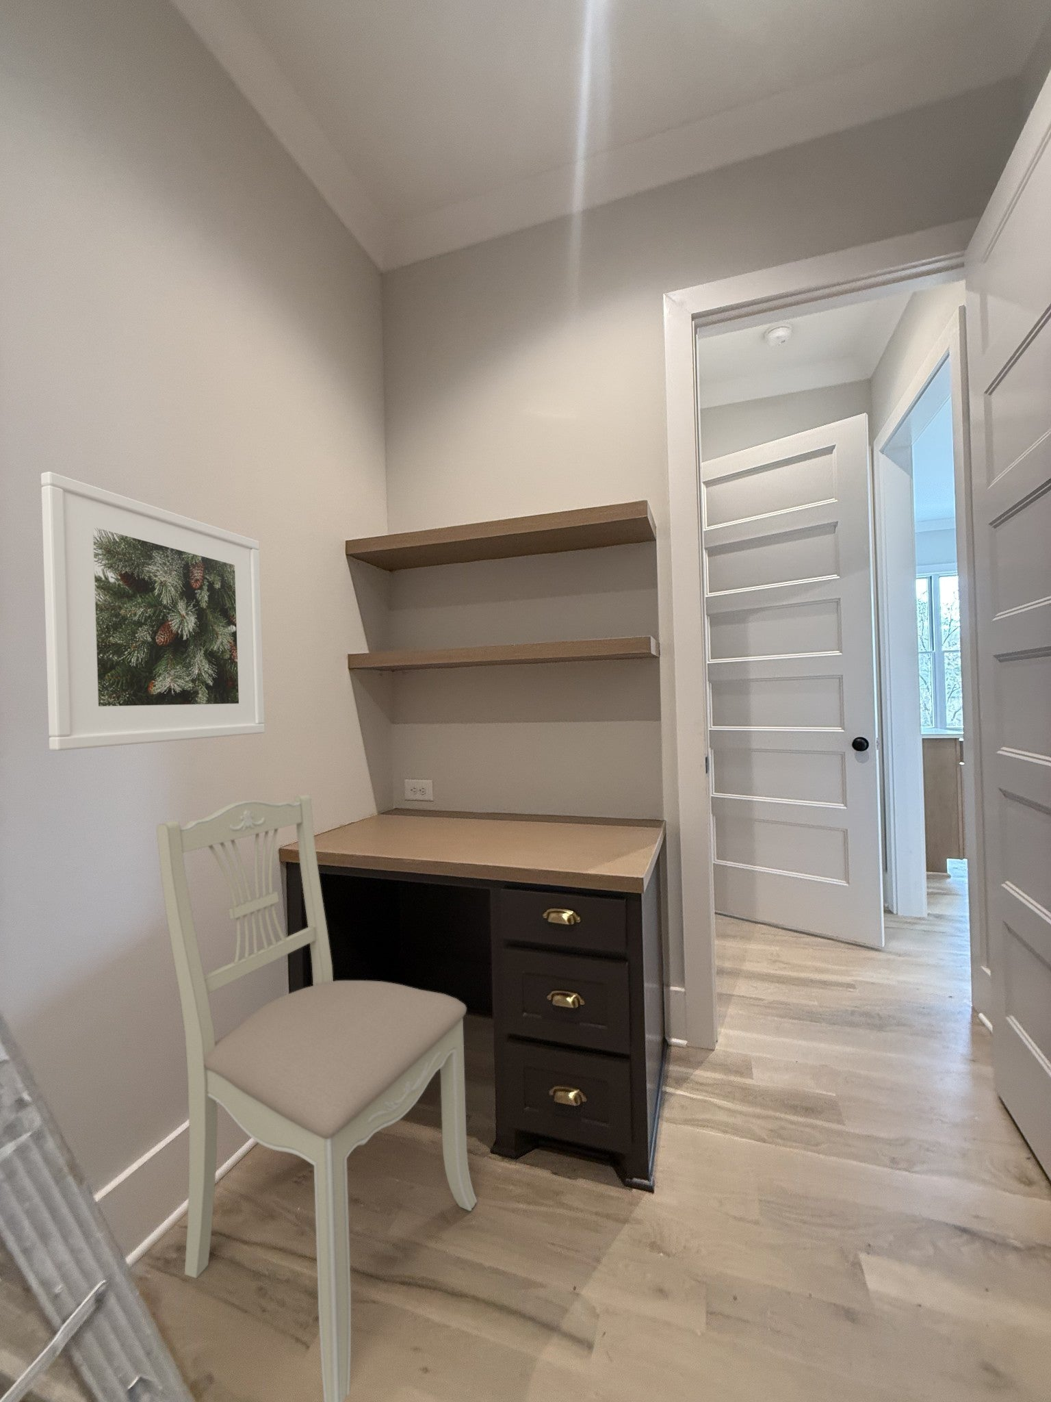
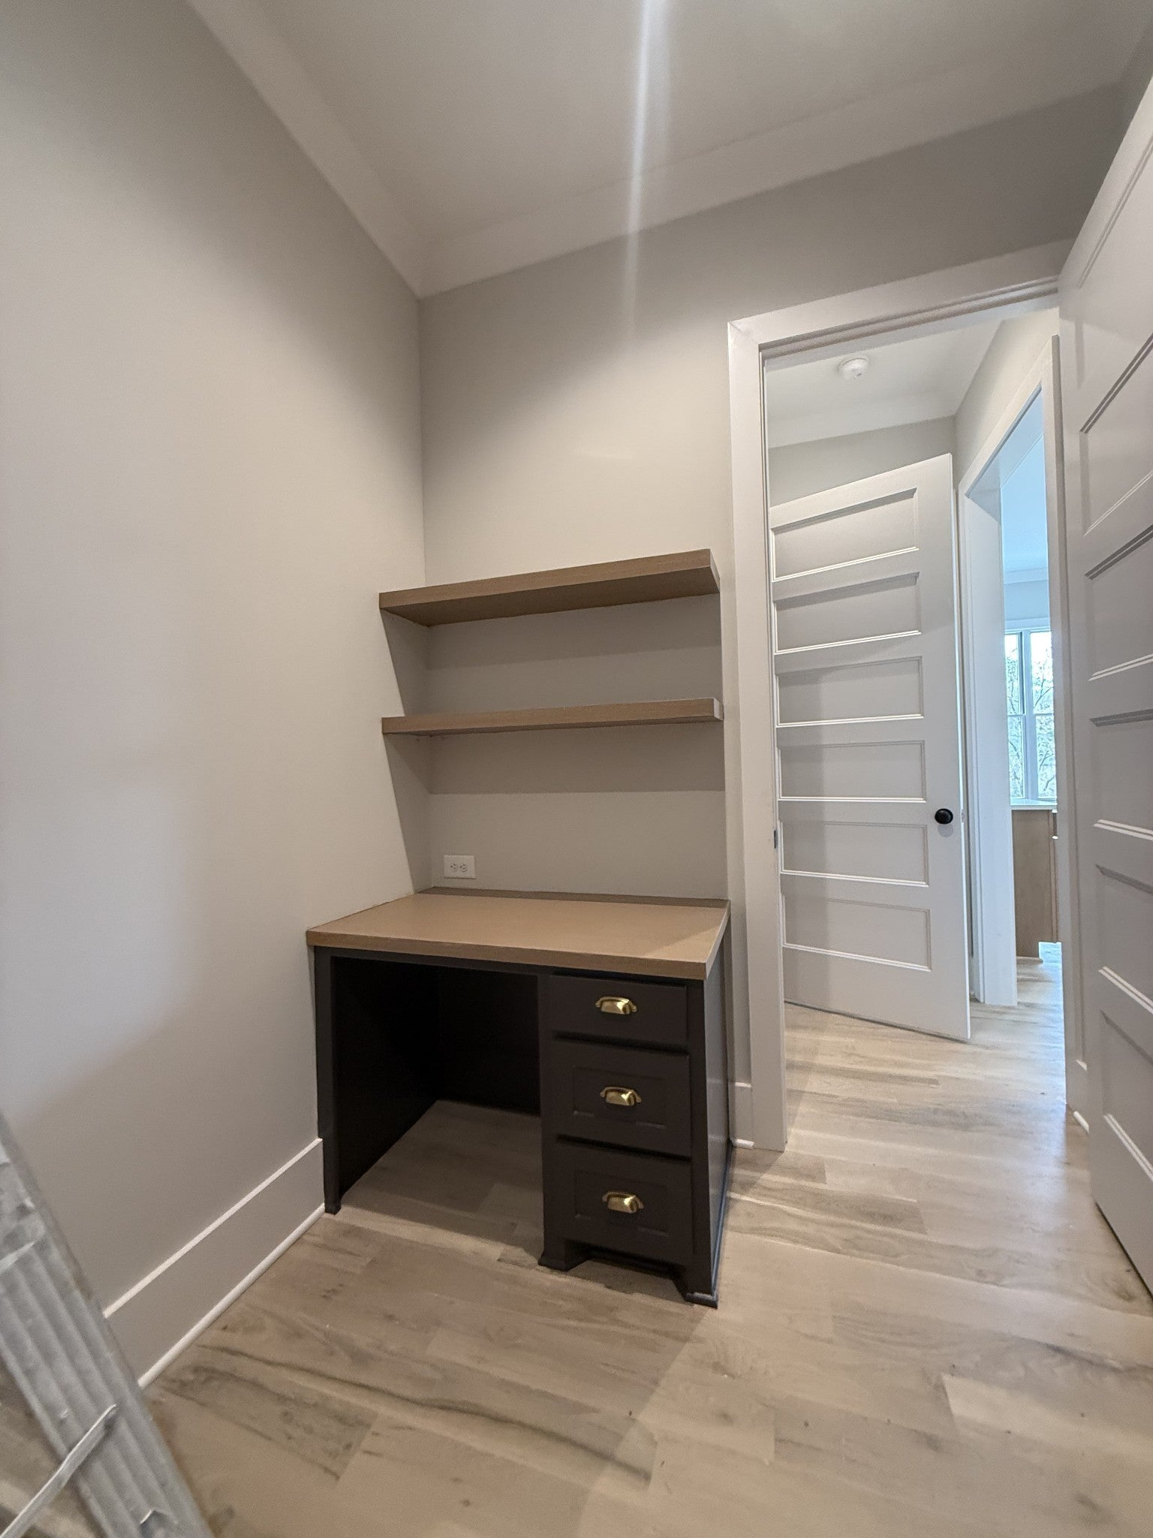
- dining chair [156,794,478,1402]
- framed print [41,471,265,751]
